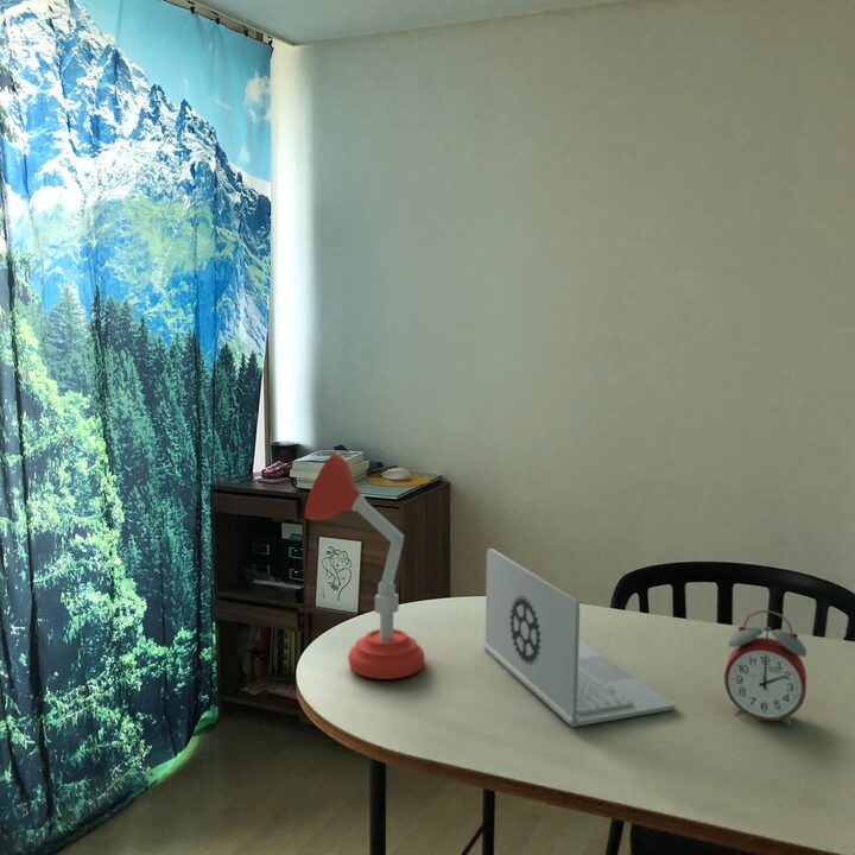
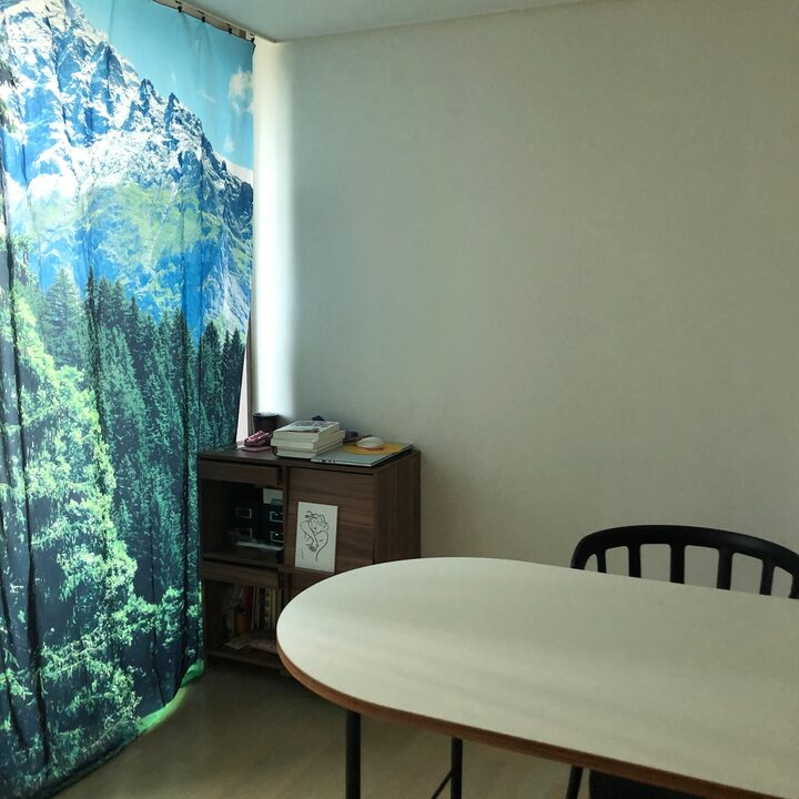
- desk lamp [304,452,426,680]
- laptop [482,547,674,728]
- alarm clock [723,609,808,727]
